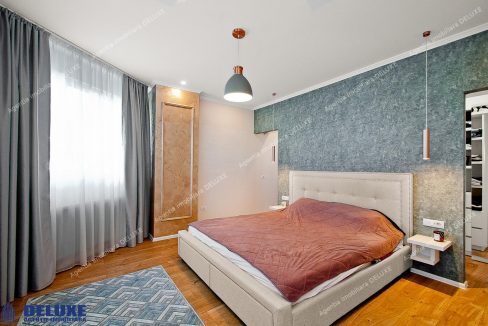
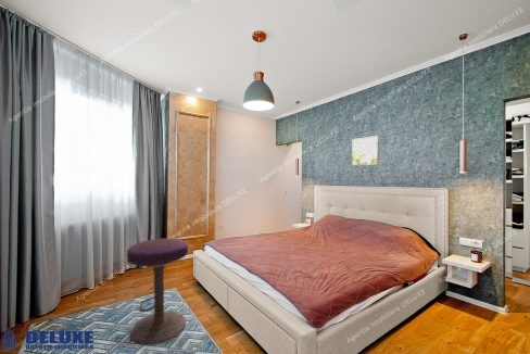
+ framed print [351,135,379,167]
+ stool [126,237,189,346]
